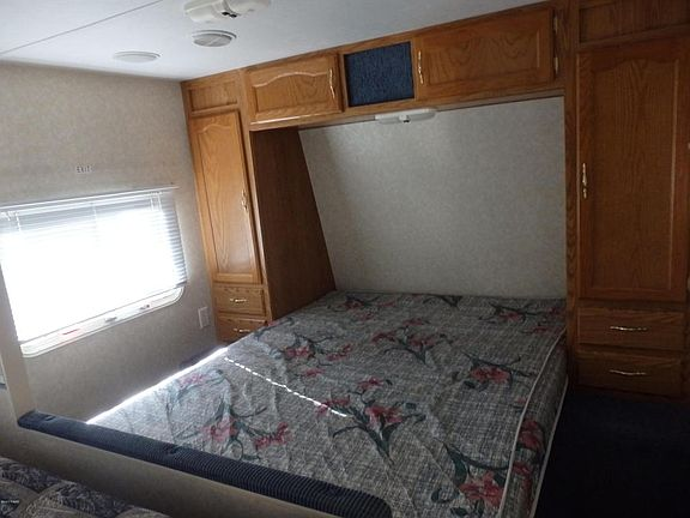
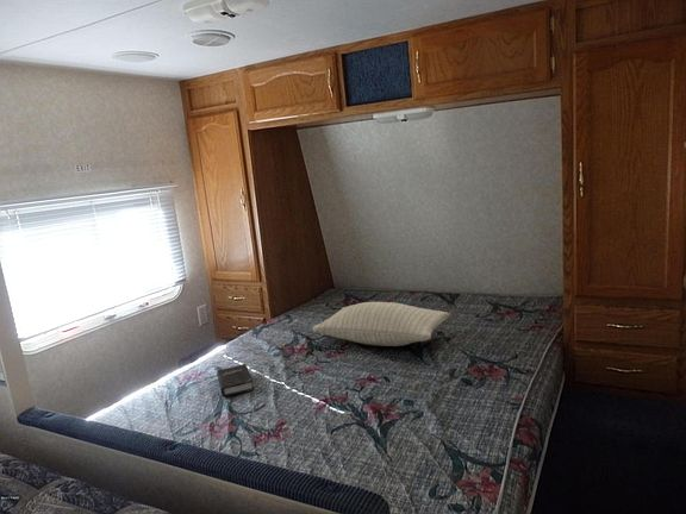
+ hardback book [216,363,255,399]
+ pillow [311,301,450,347]
